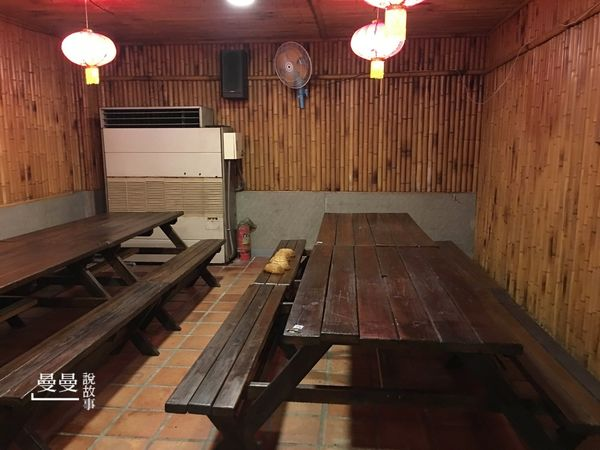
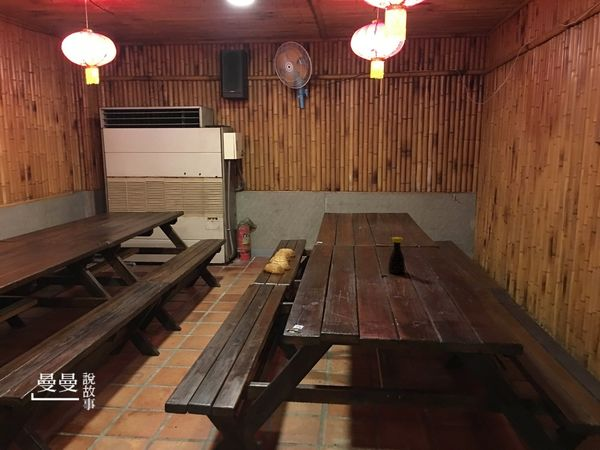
+ bottle [387,236,406,275]
